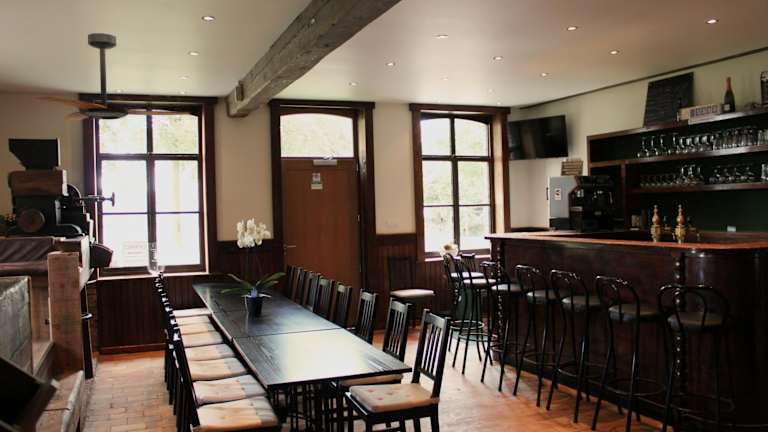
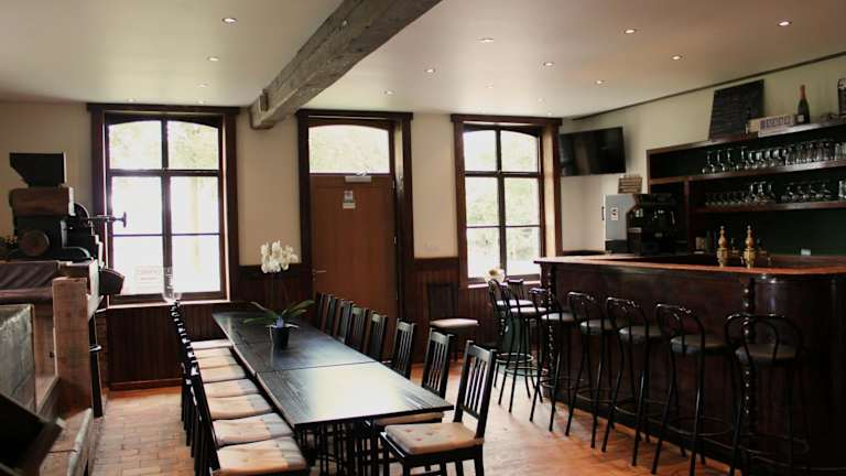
- ceiling fan [36,32,191,122]
